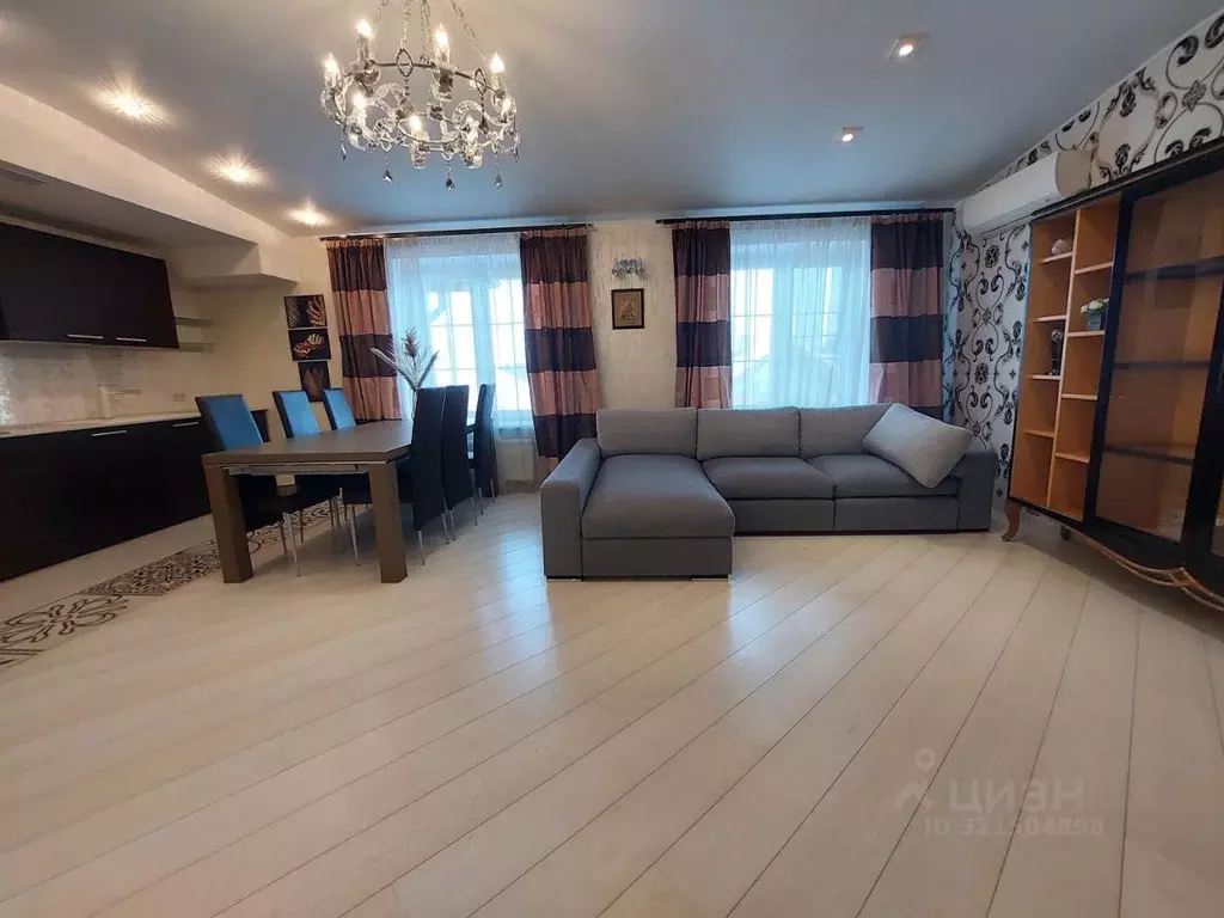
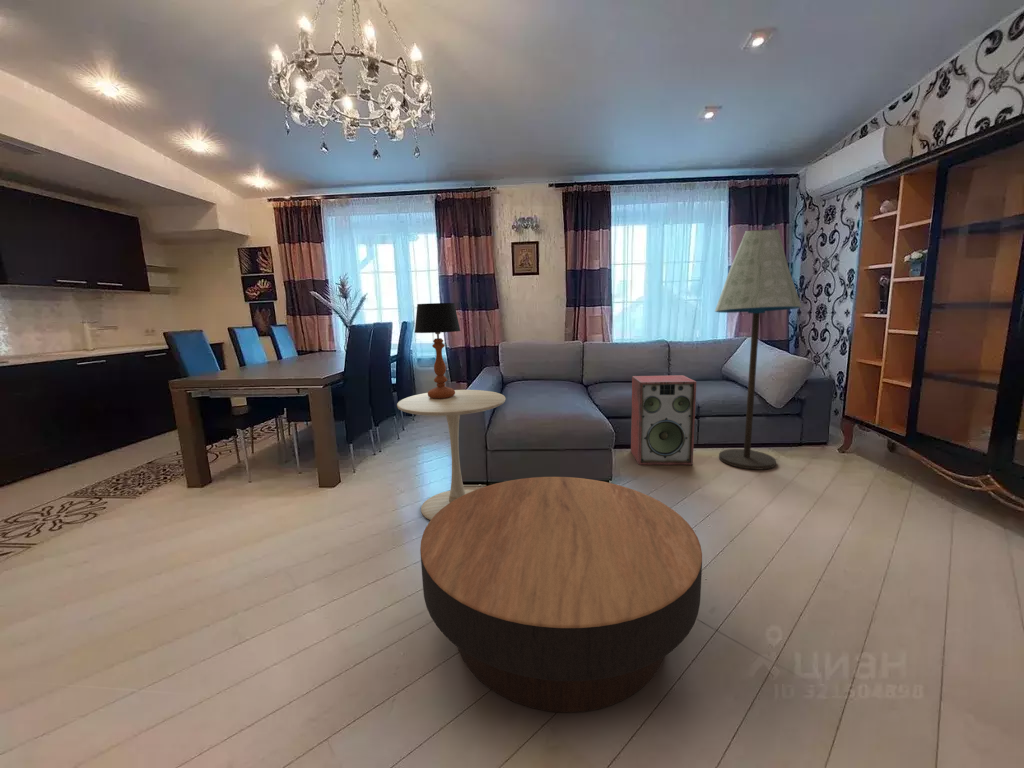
+ table lamp [414,302,461,399]
+ floor lamp [714,229,803,471]
+ coffee table [419,476,703,713]
+ speaker [630,374,697,466]
+ side table [396,389,507,521]
